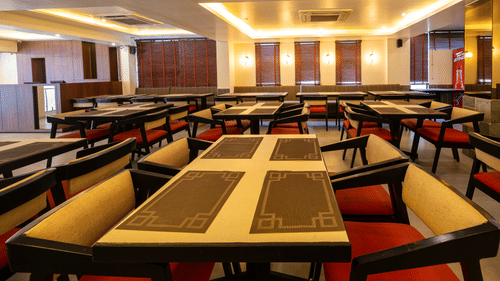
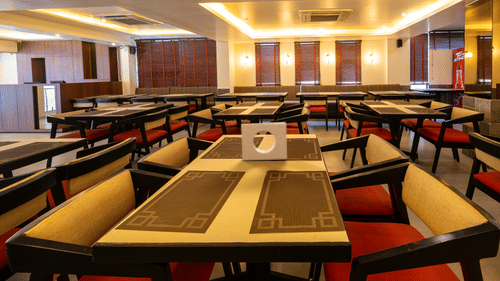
+ tissue box [240,121,288,161]
